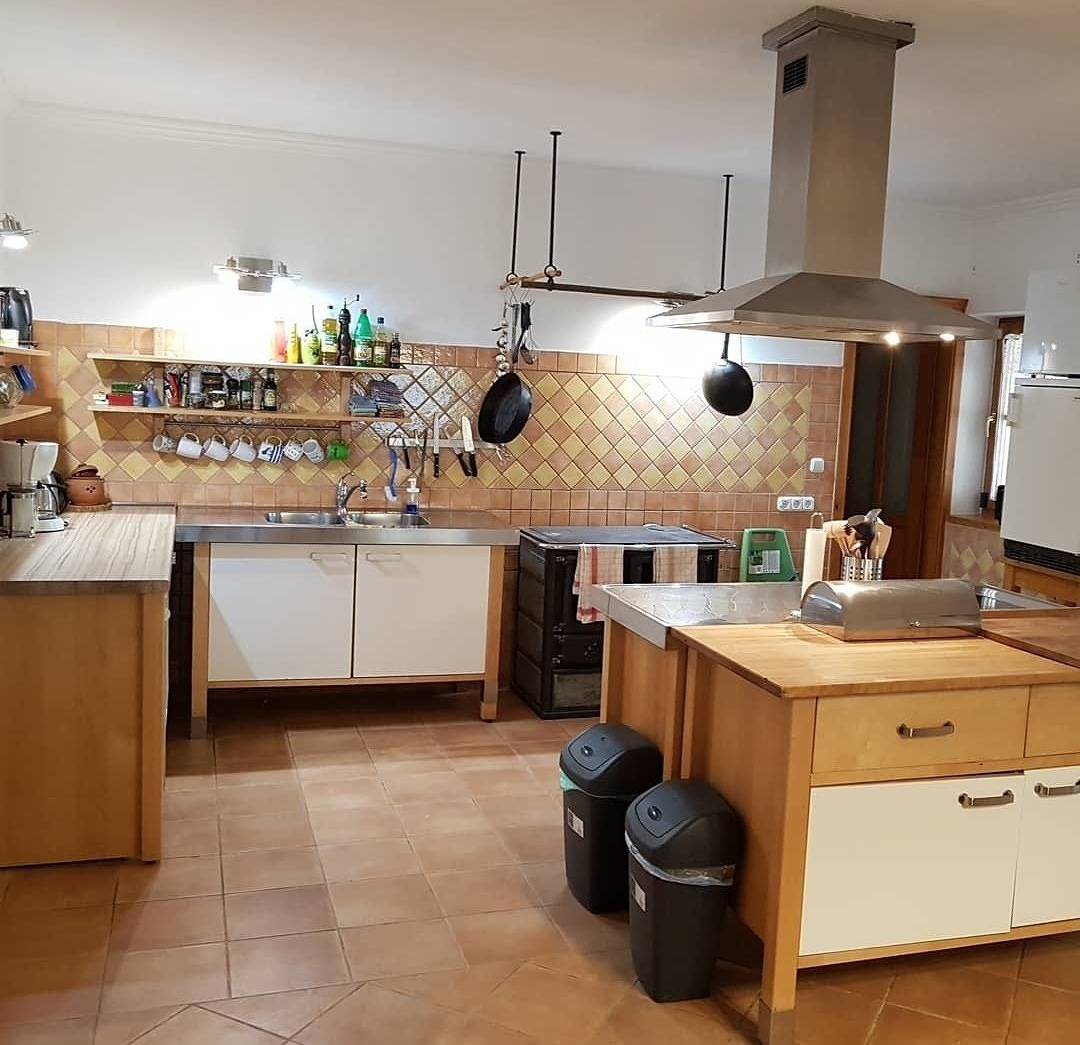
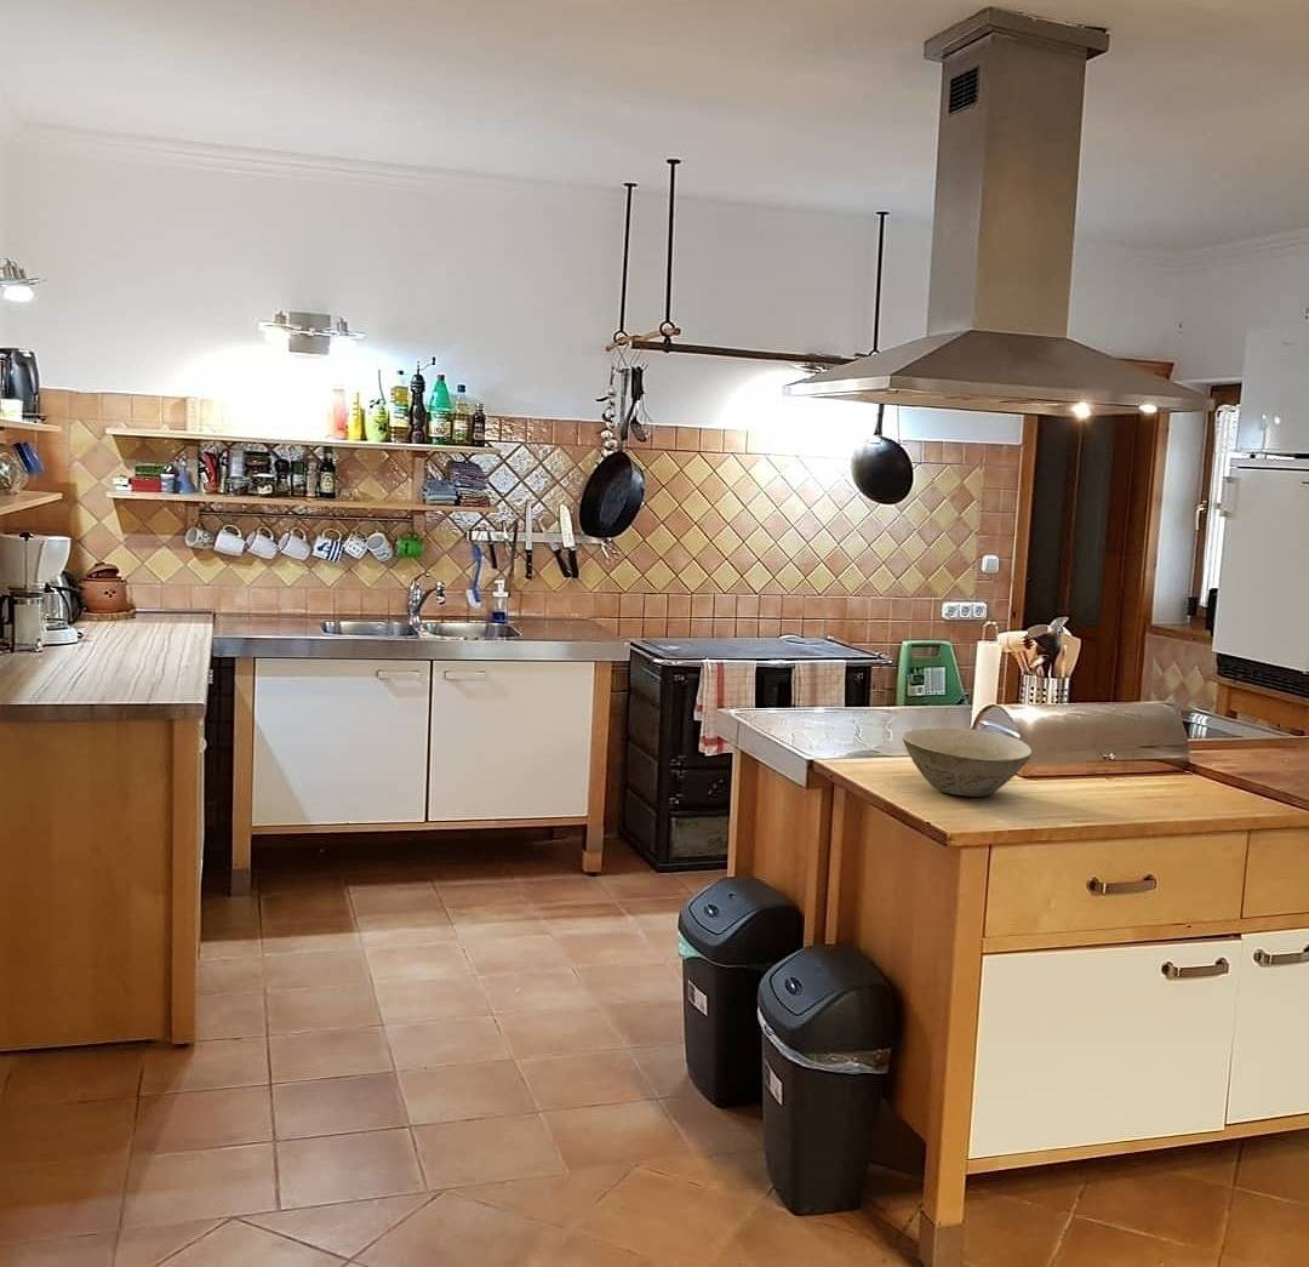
+ bowl [902,727,1033,798]
